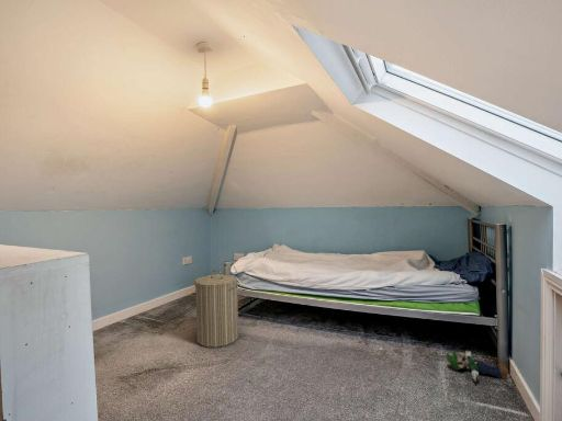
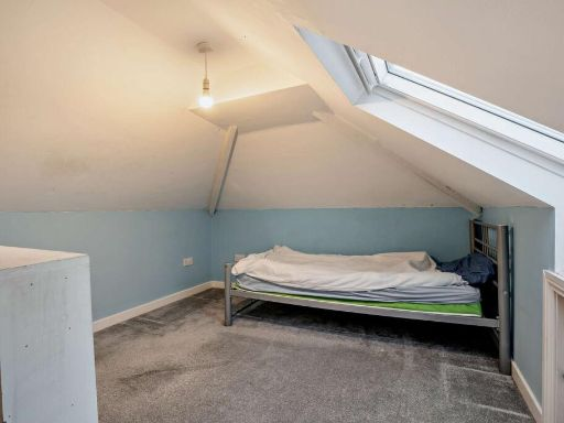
- plush toy [446,350,509,383]
- laundry hamper [192,269,240,349]
